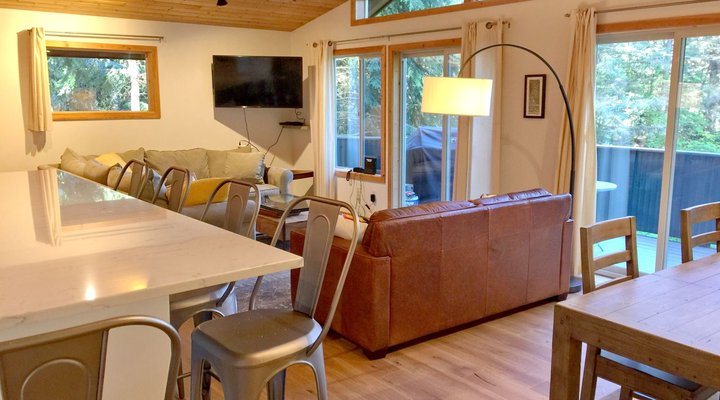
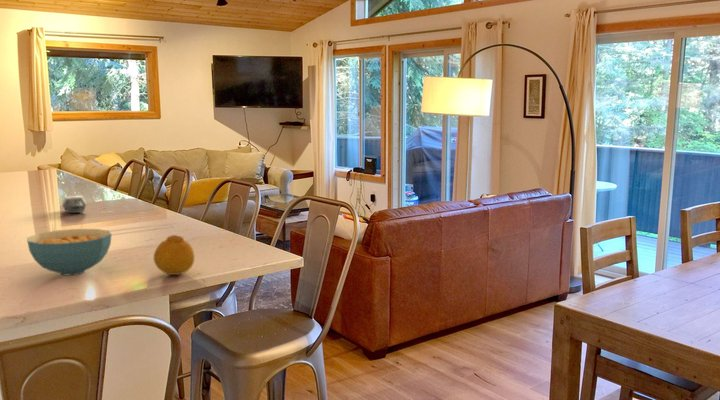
+ teapot [61,195,88,214]
+ fruit [153,234,195,276]
+ cereal bowl [26,228,113,276]
